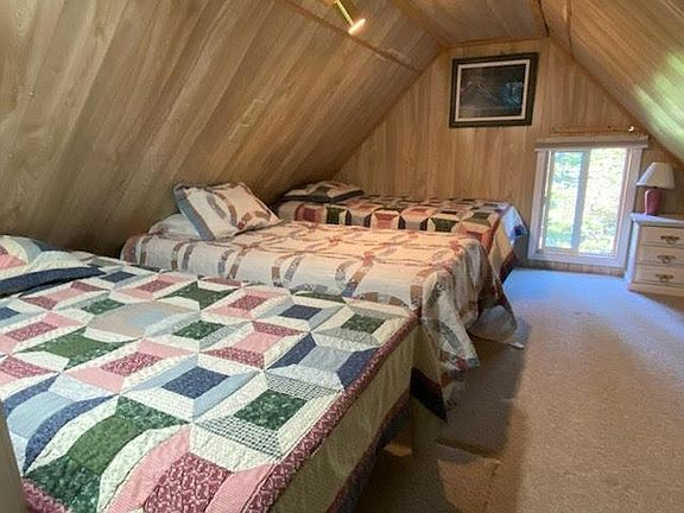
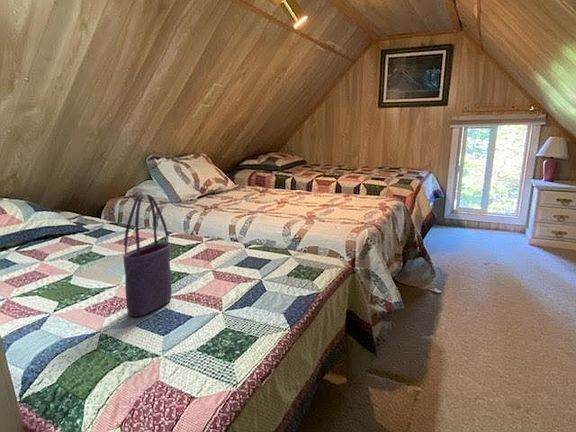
+ tote bag [122,192,173,318]
